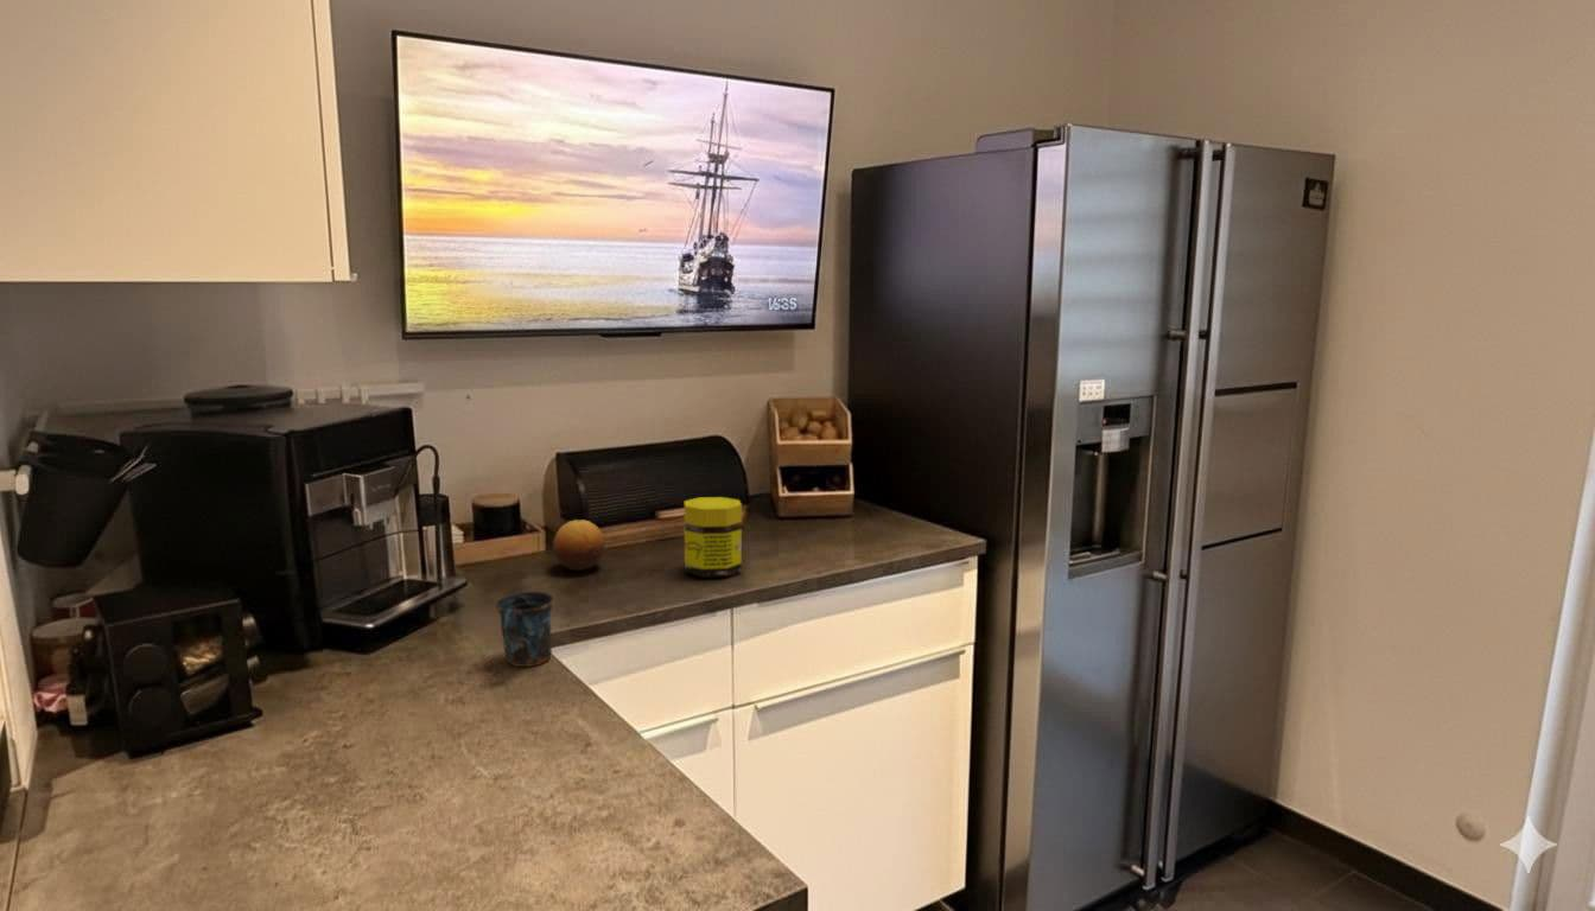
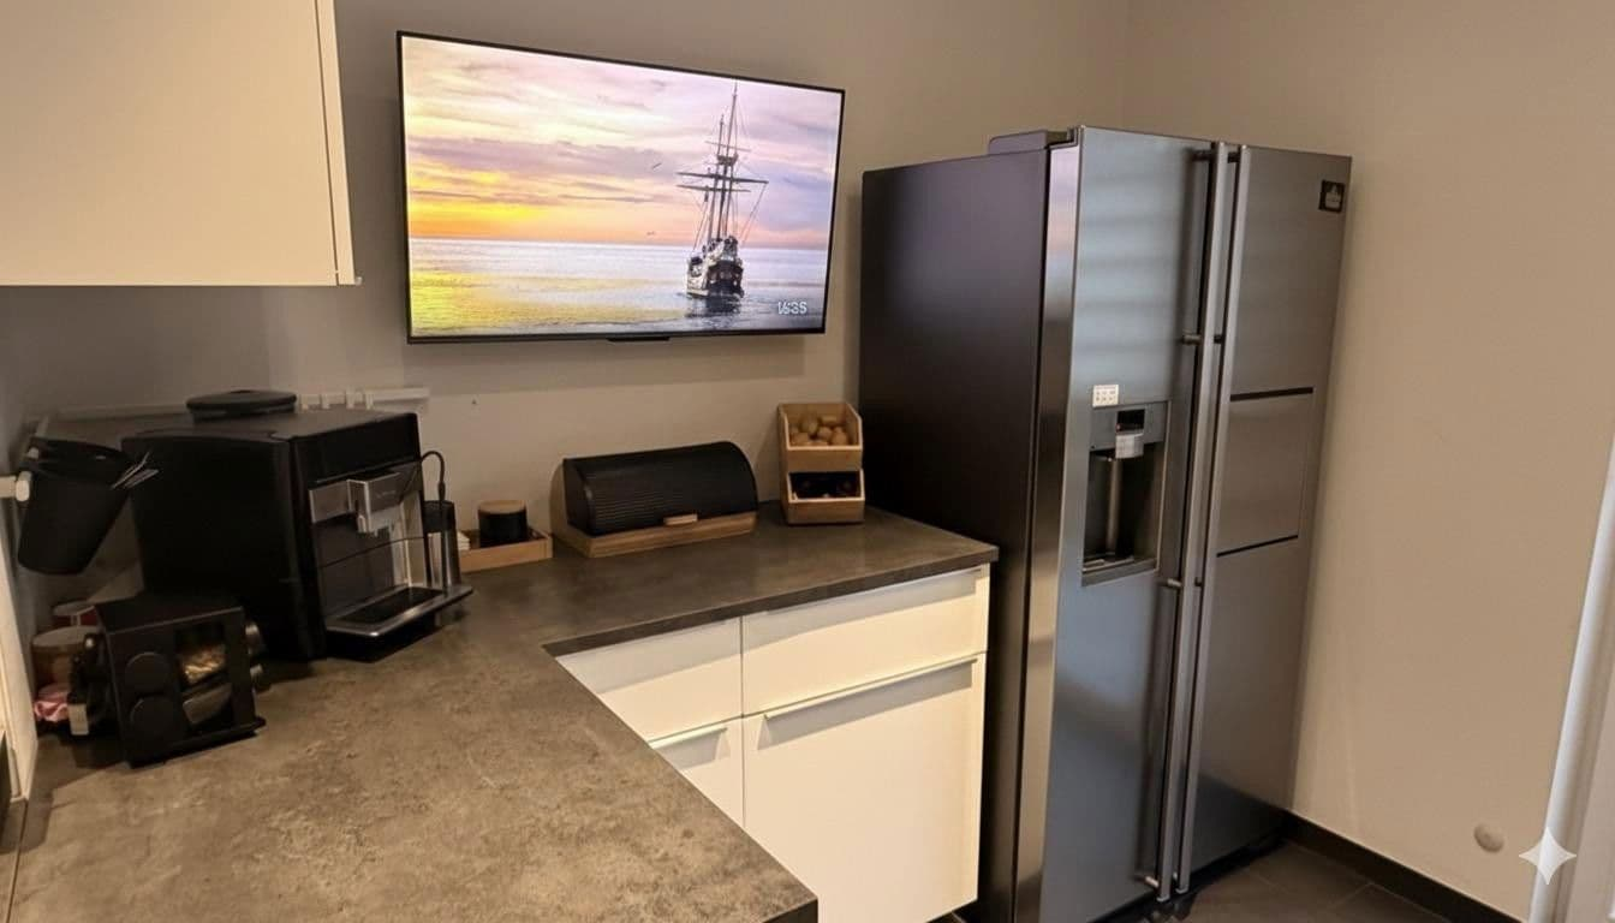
- fruit [552,518,606,572]
- mug [494,591,555,668]
- jar [684,496,743,578]
